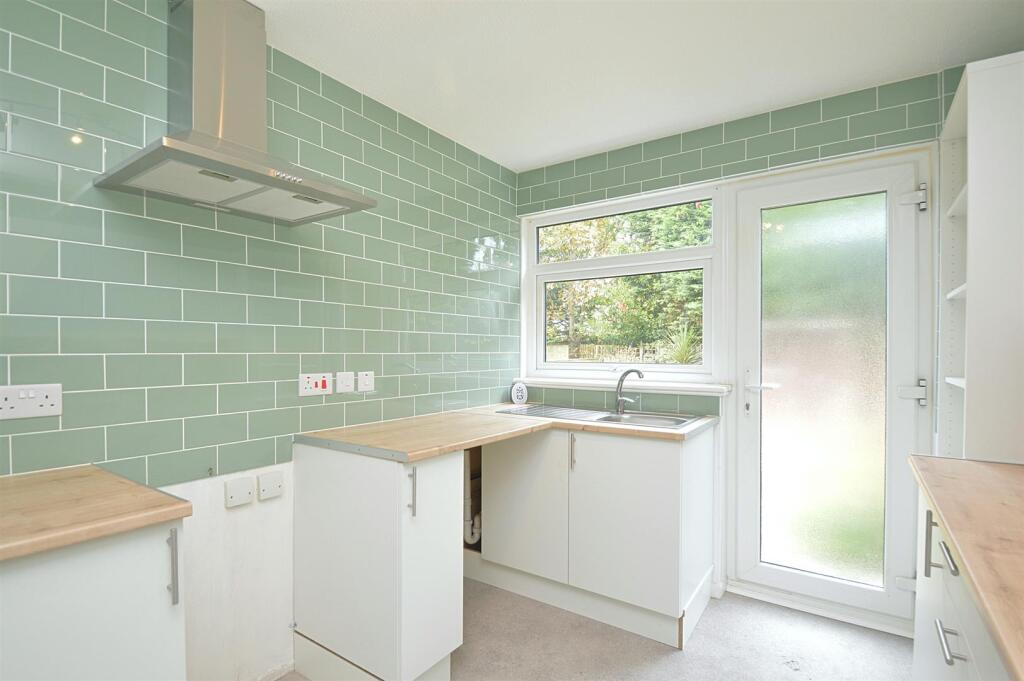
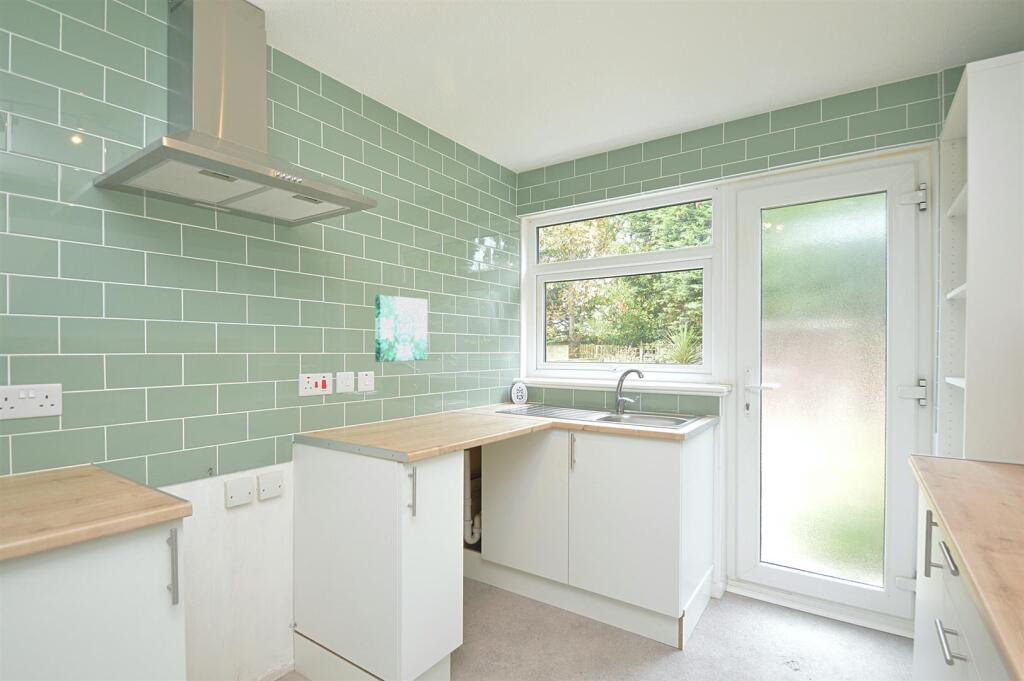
+ wall art [374,294,428,363]
